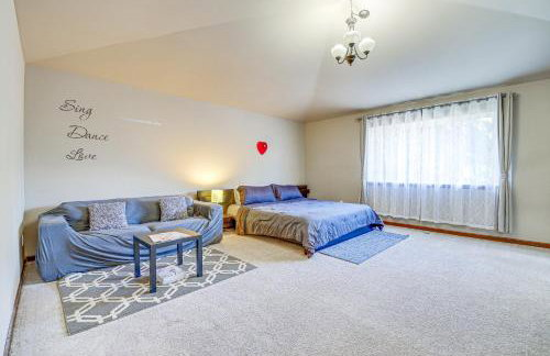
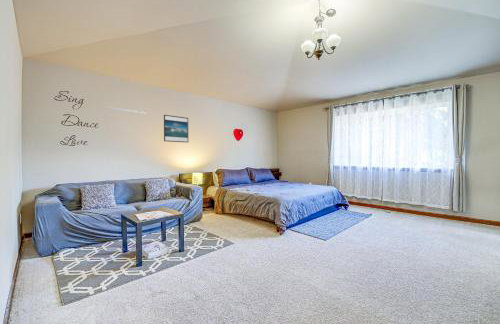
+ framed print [163,114,189,143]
